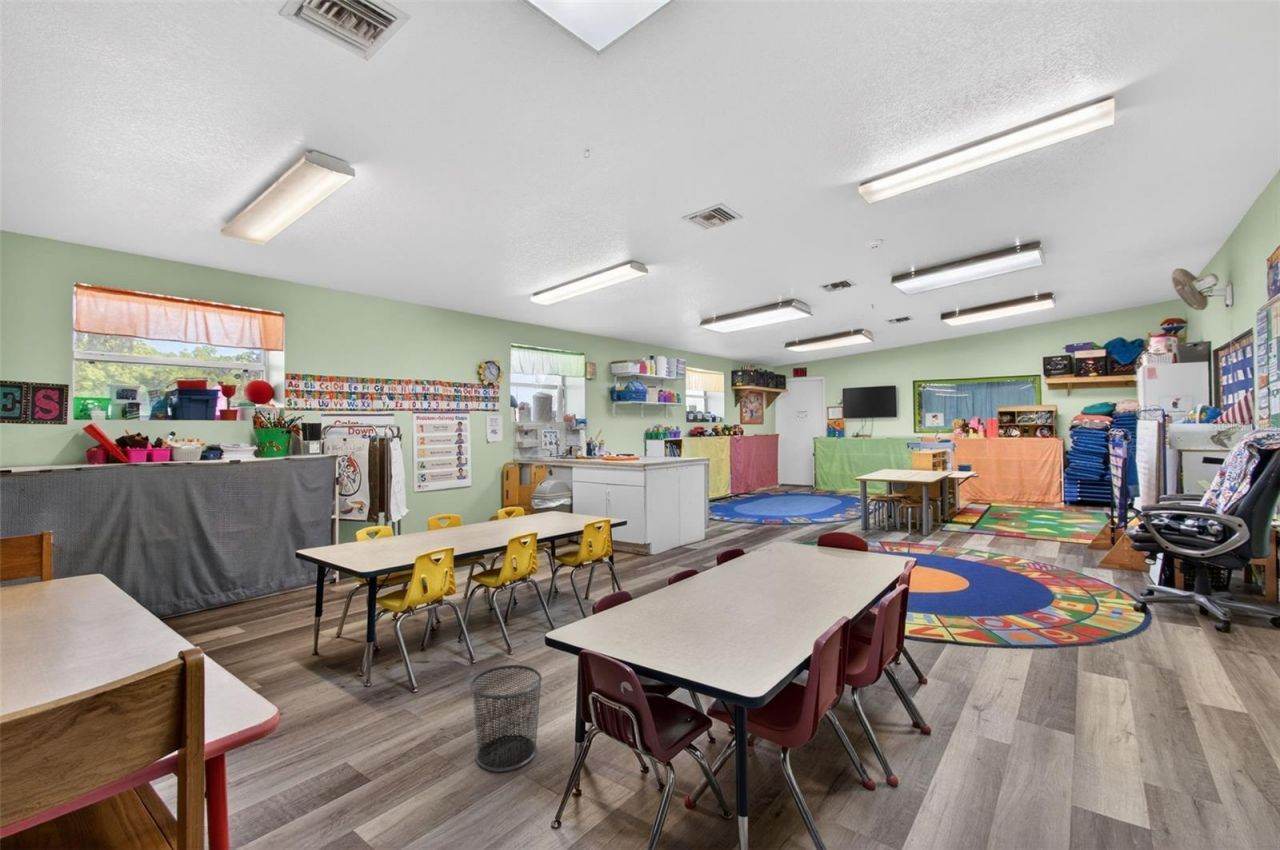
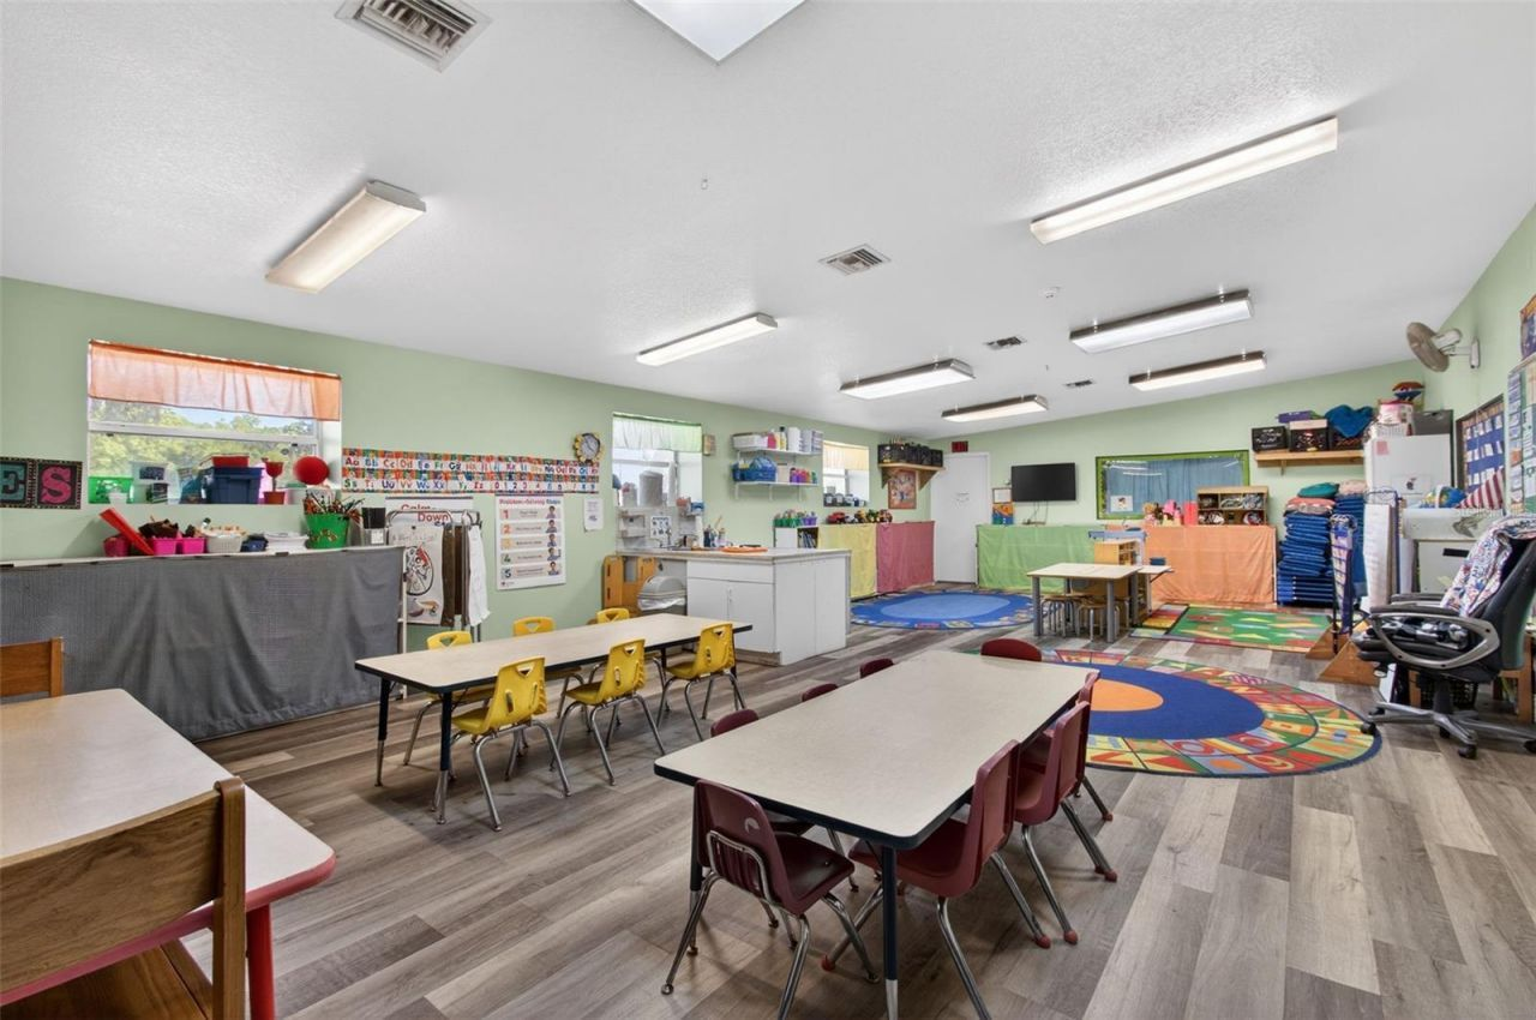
- waste bin [469,664,543,773]
